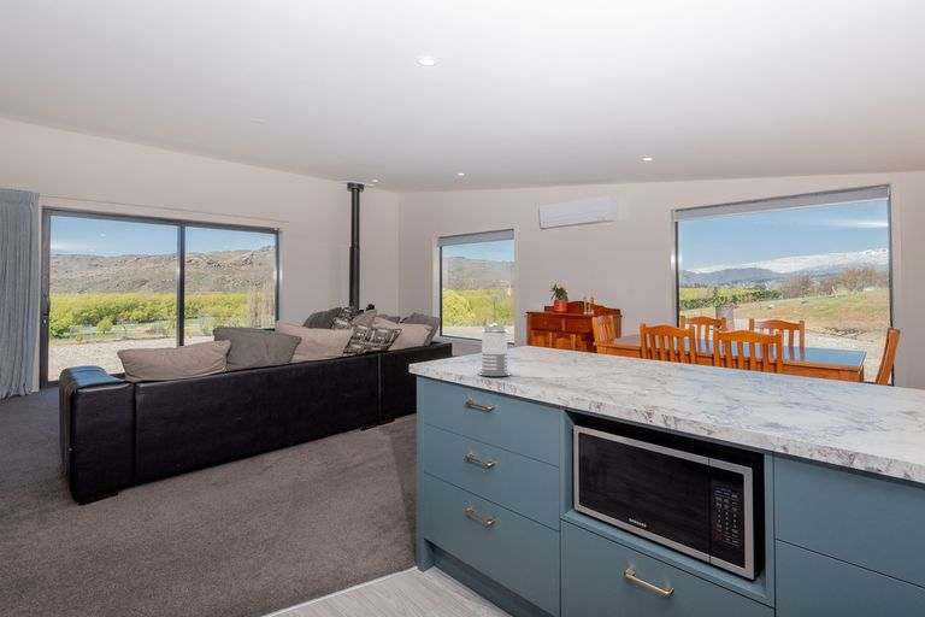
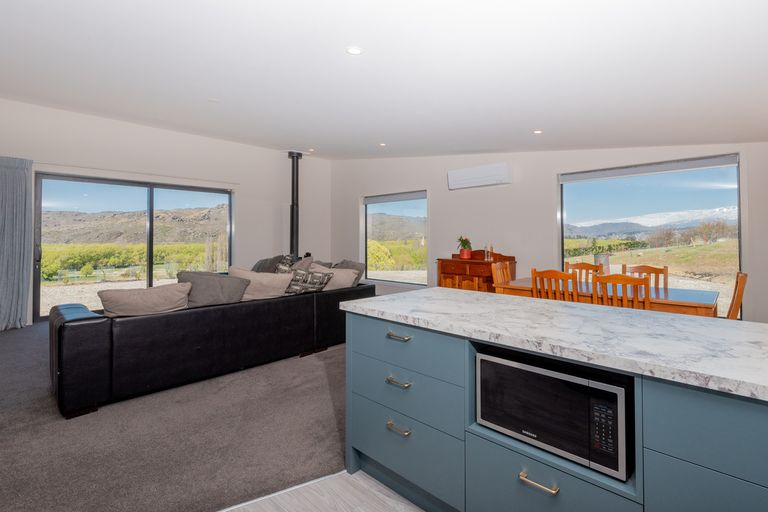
- french press [478,295,512,377]
